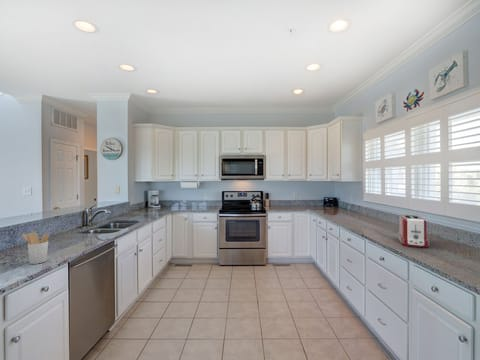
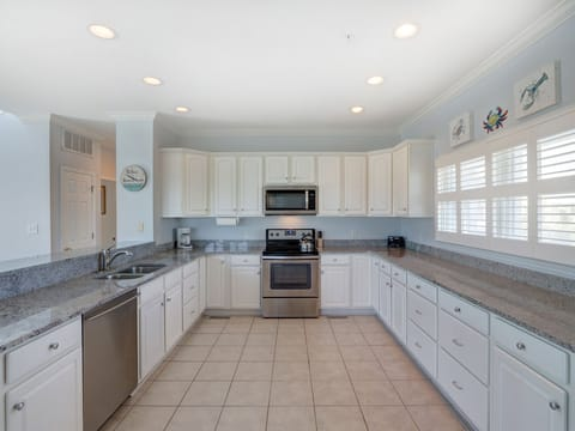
- utensil holder [21,231,51,265]
- toaster [397,214,431,249]
